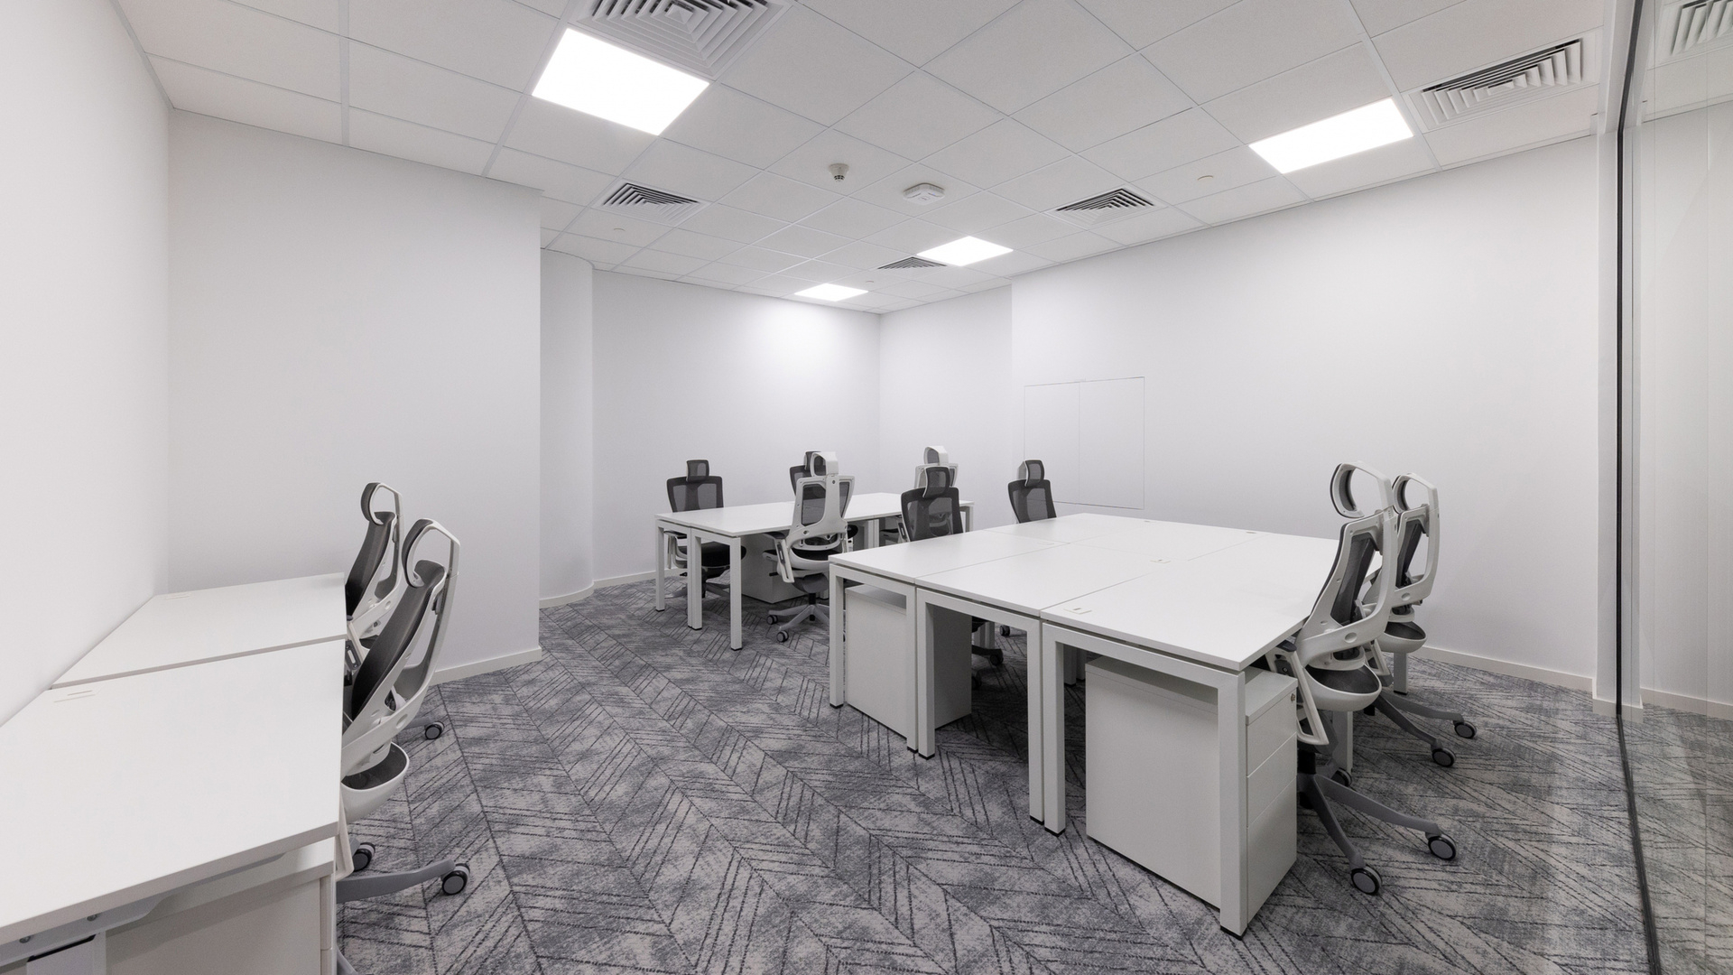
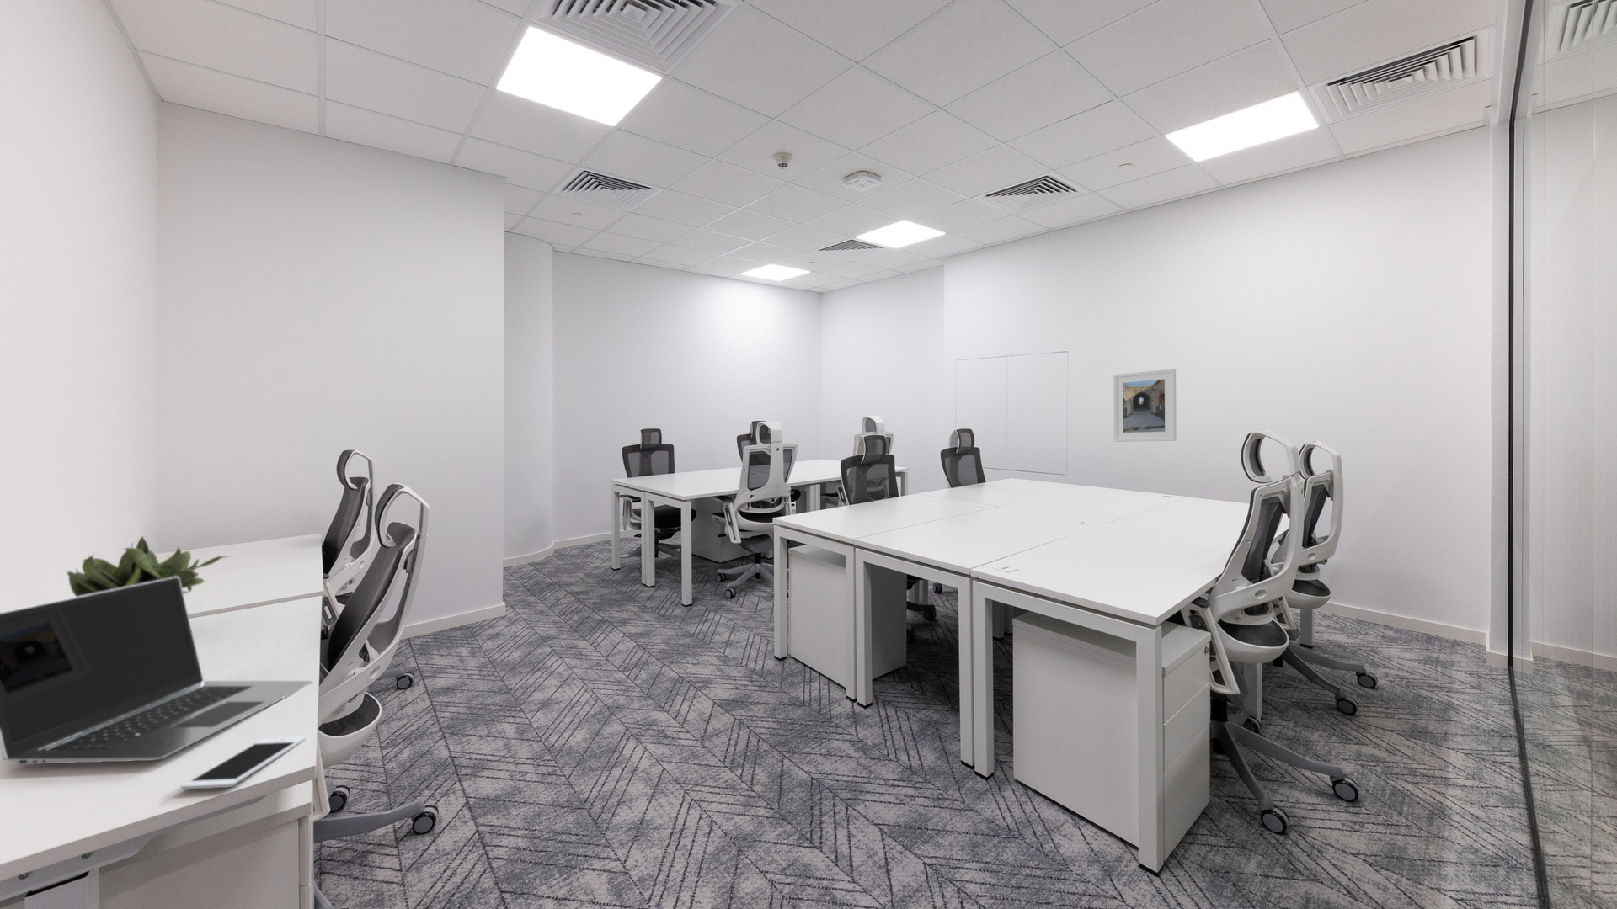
+ laptop [0,576,315,765]
+ cell phone [180,737,307,790]
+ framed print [1113,367,1177,443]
+ potted plant [66,535,230,597]
